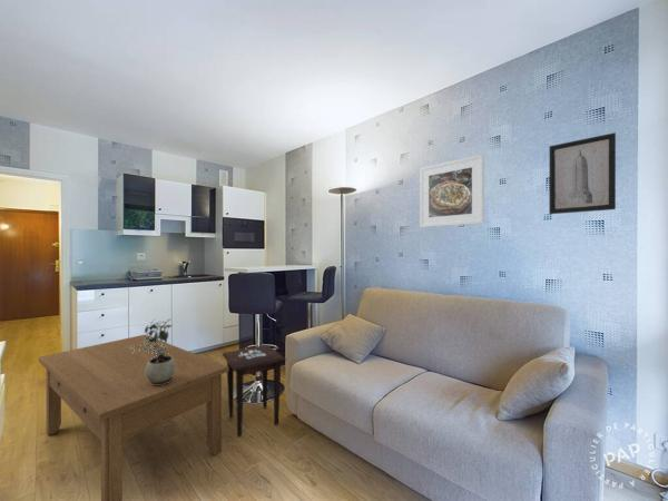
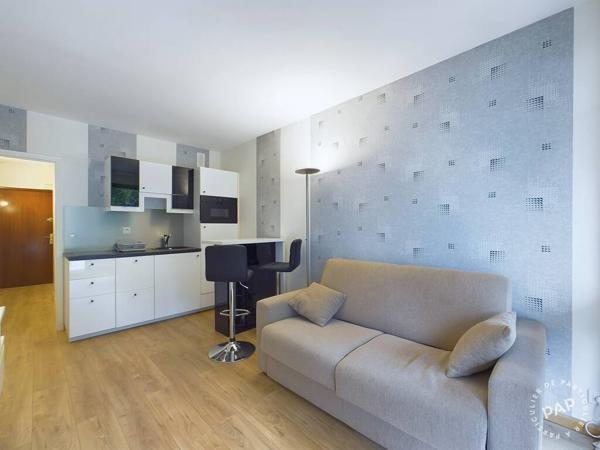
- potted plant [130,318,176,385]
- wall art [548,131,617,215]
- side table [222,344,287,439]
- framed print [419,154,485,228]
- coffee table [38,334,228,501]
